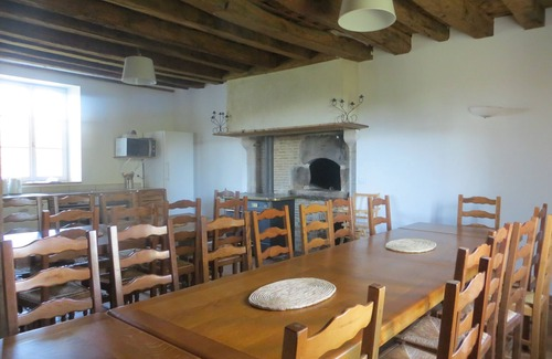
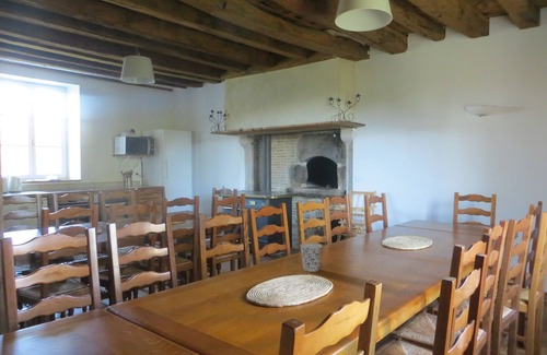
+ cup [299,242,323,273]
